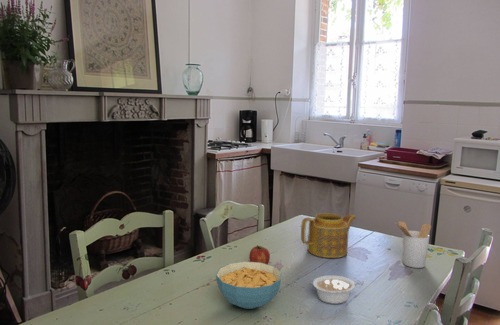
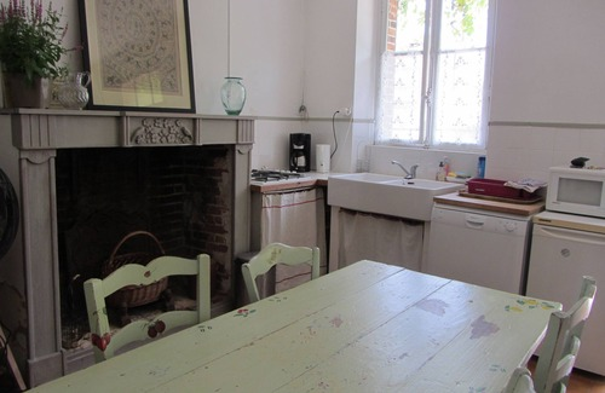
- fruit [248,244,271,265]
- utensil holder [394,220,432,269]
- legume [312,275,365,305]
- teapot [300,212,357,259]
- cereal bowl [215,261,283,310]
